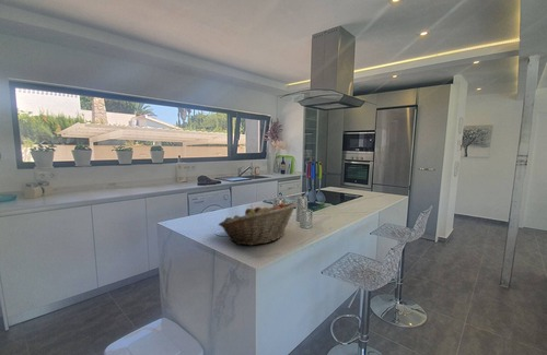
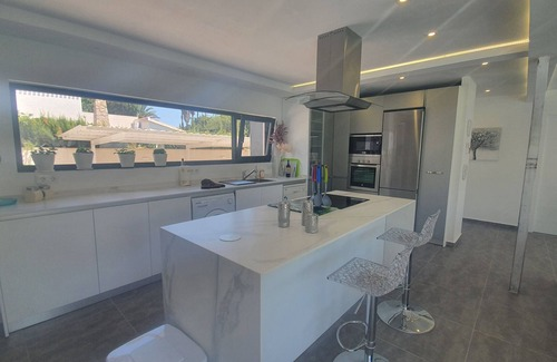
- fruit basket [218,201,298,246]
